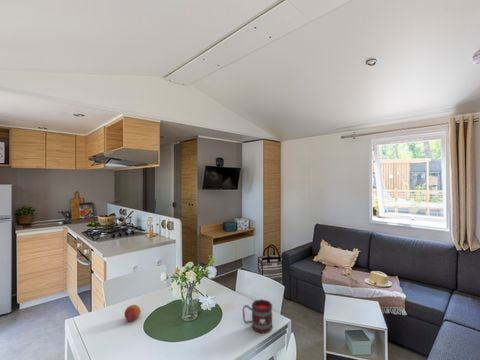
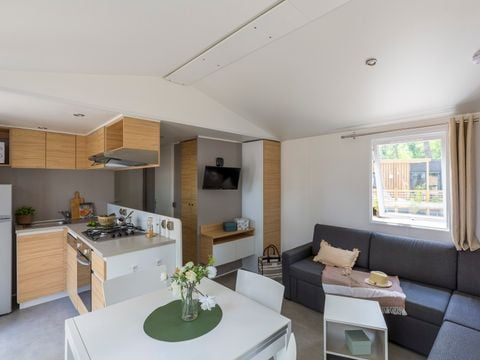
- mug [242,298,274,335]
- fruit [123,304,142,322]
